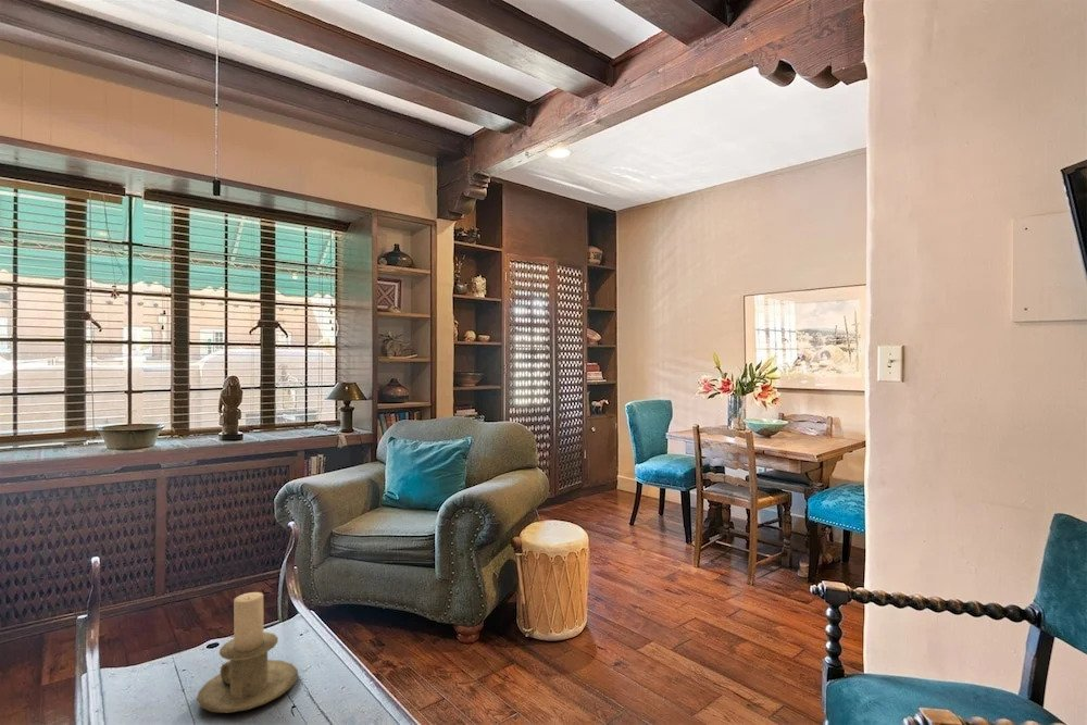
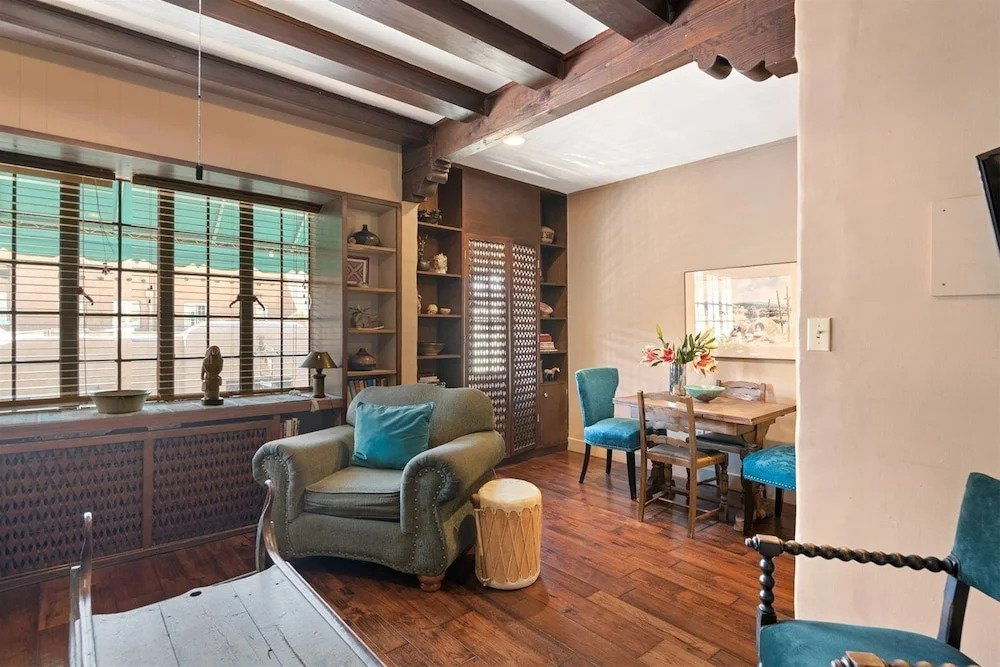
- candle holder [196,591,299,714]
